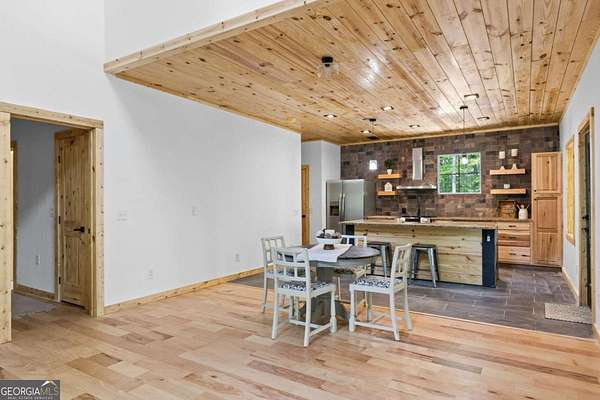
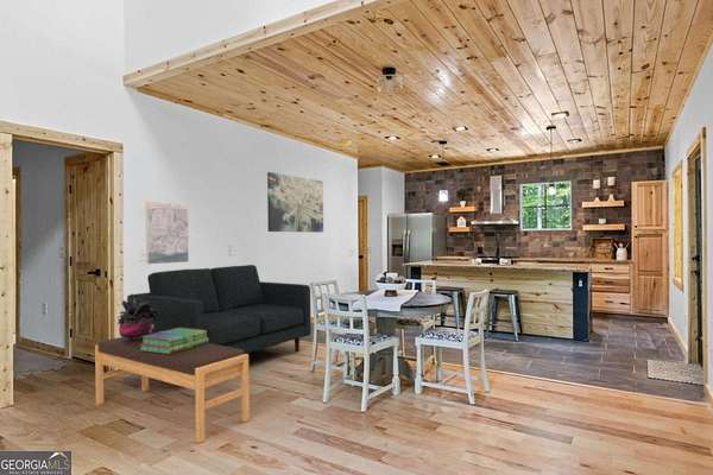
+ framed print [145,201,190,265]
+ potted plant [116,293,160,341]
+ stack of books [140,328,208,354]
+ sofa [126,264,313,354]
+ wall art [266,171,324,234]
+ bench [94,332,251,444]
